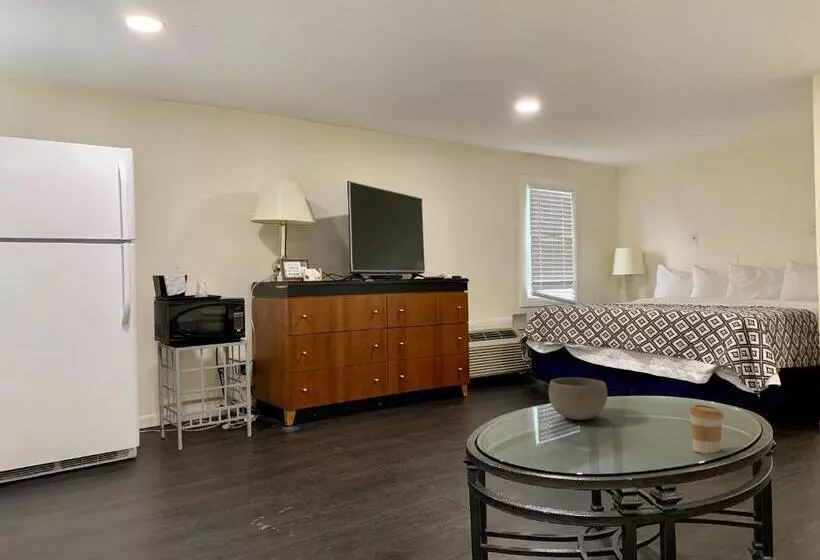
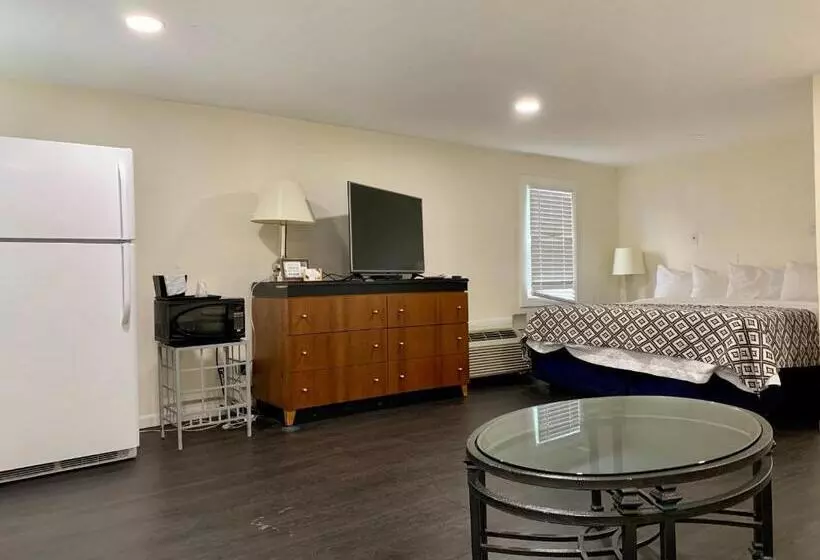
- bowl [548,377,608,421]
- coffee cup [688,404,725,454]
